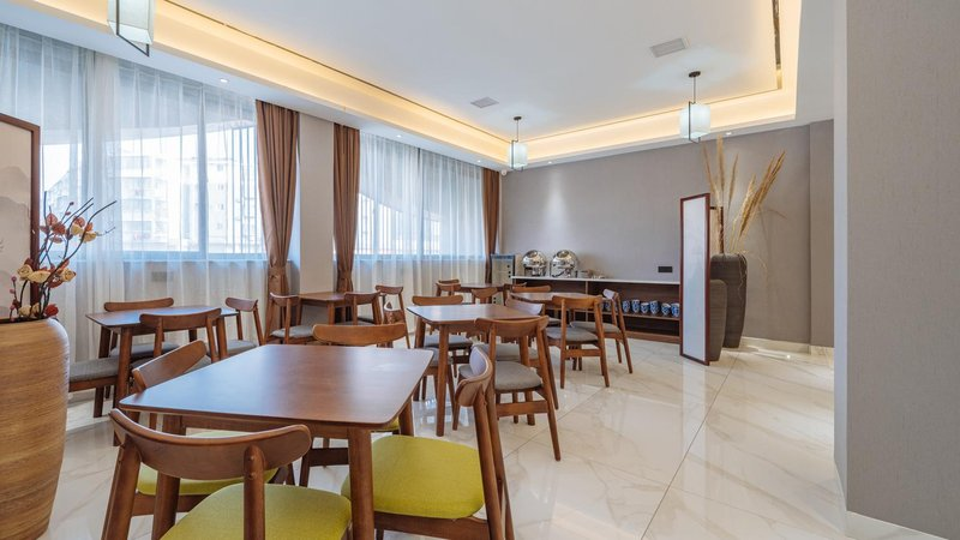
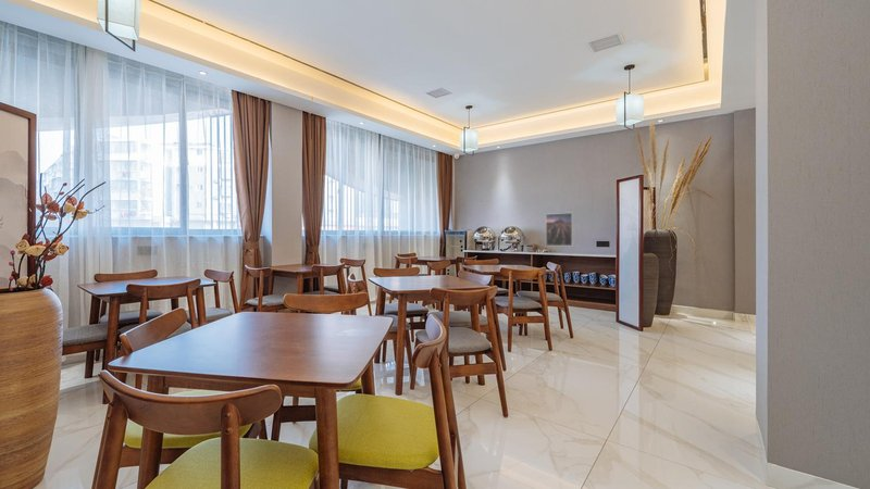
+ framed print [545,212,574,247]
